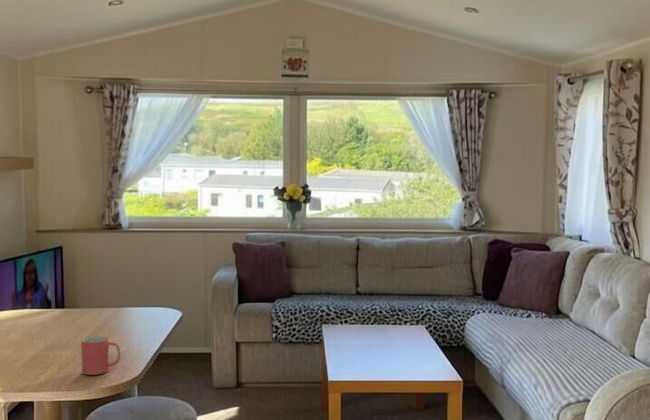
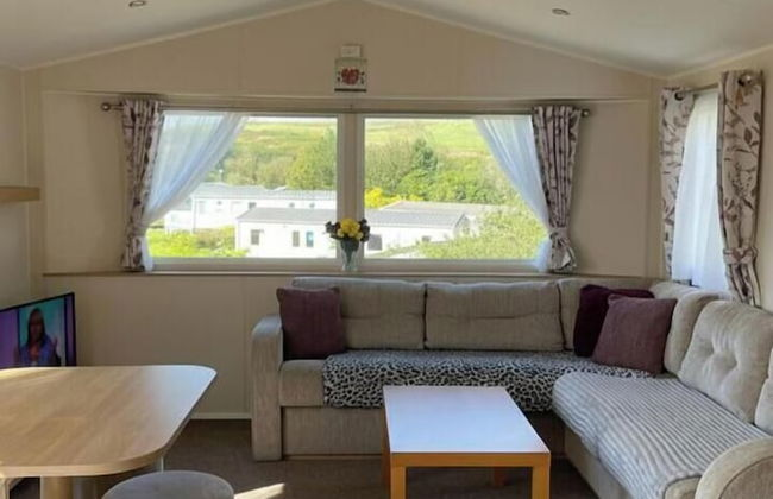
- mug [81,336,121,376]
